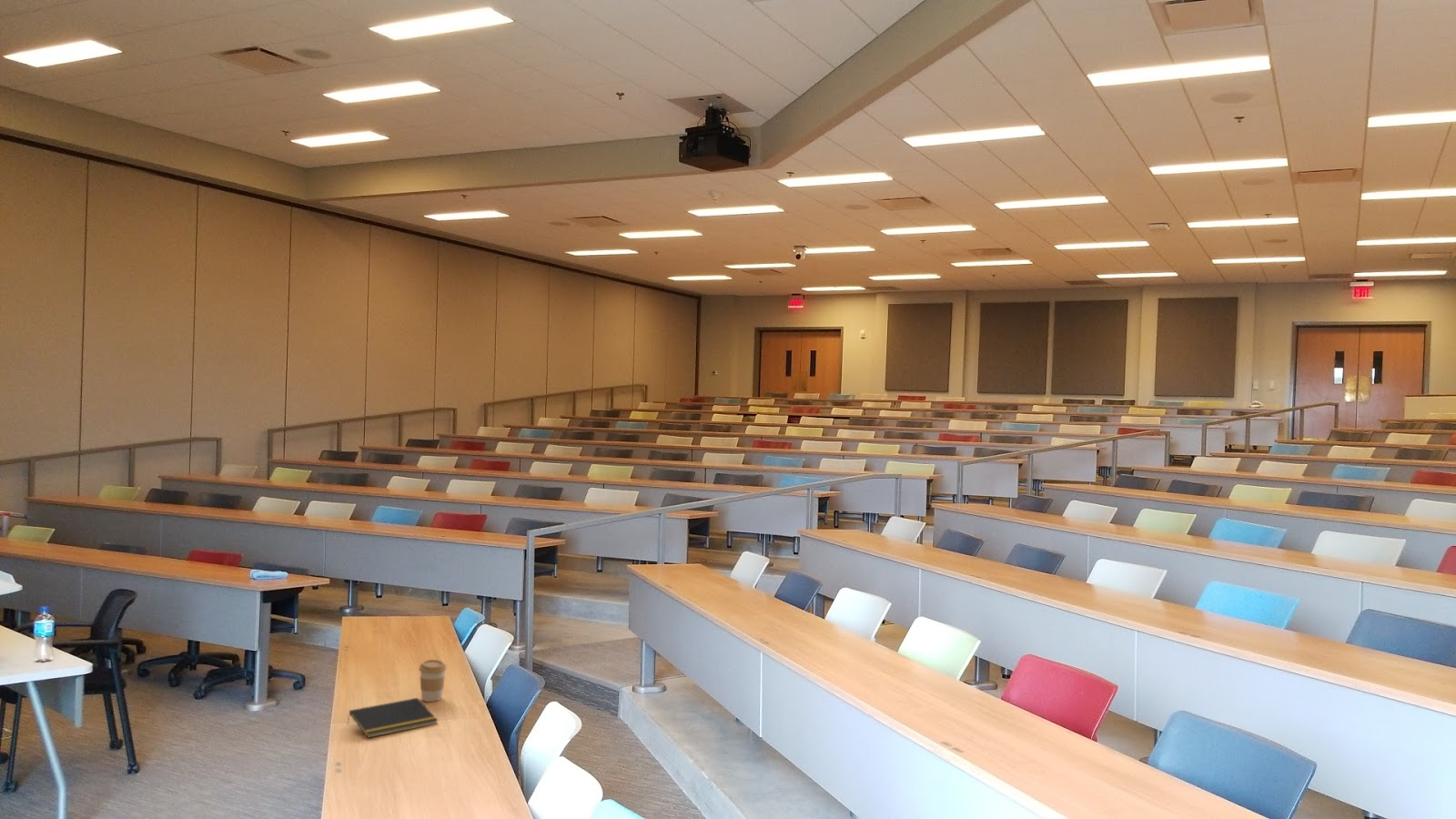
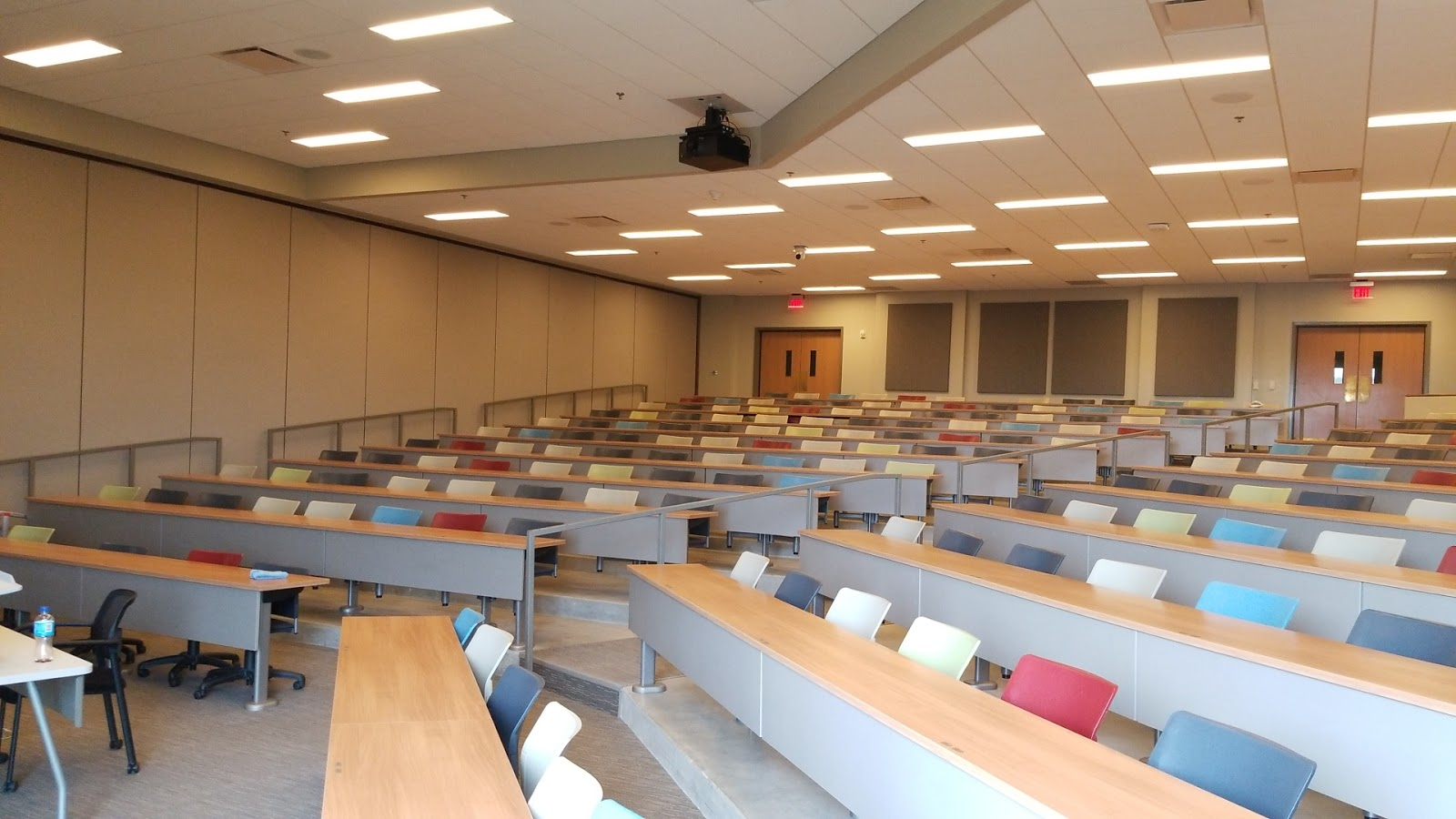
- coffee cup [418,659,448,703]
- notepad [347,697,439,739]
